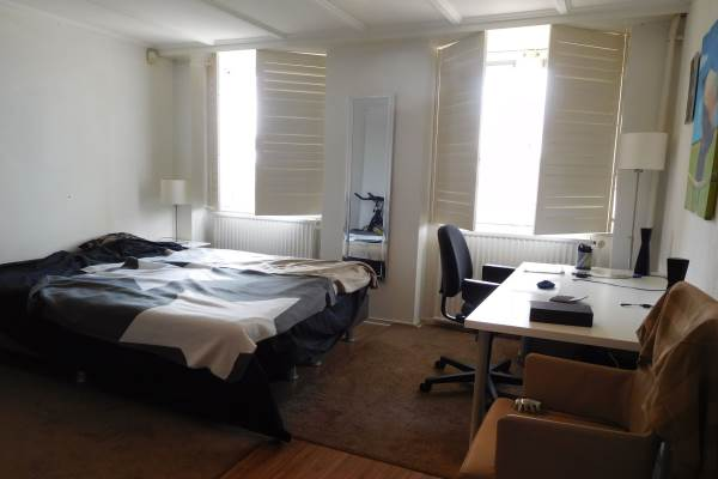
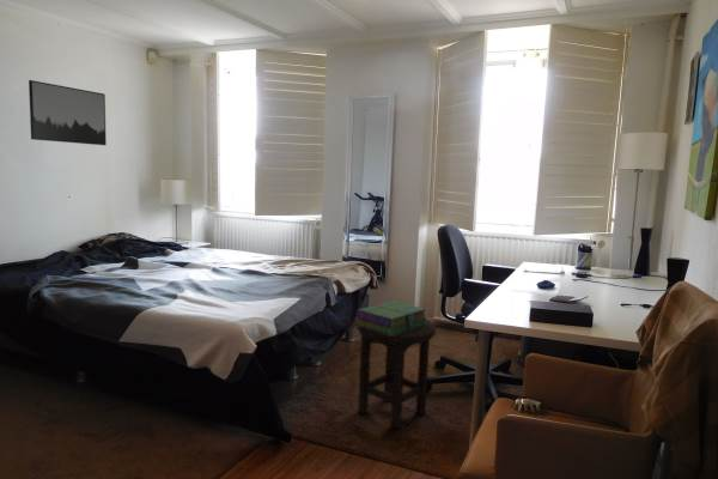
+ stack of books [353,299,428,336]
+ stool [355,319,438,430]
+ wall art [28,79,108,146]
